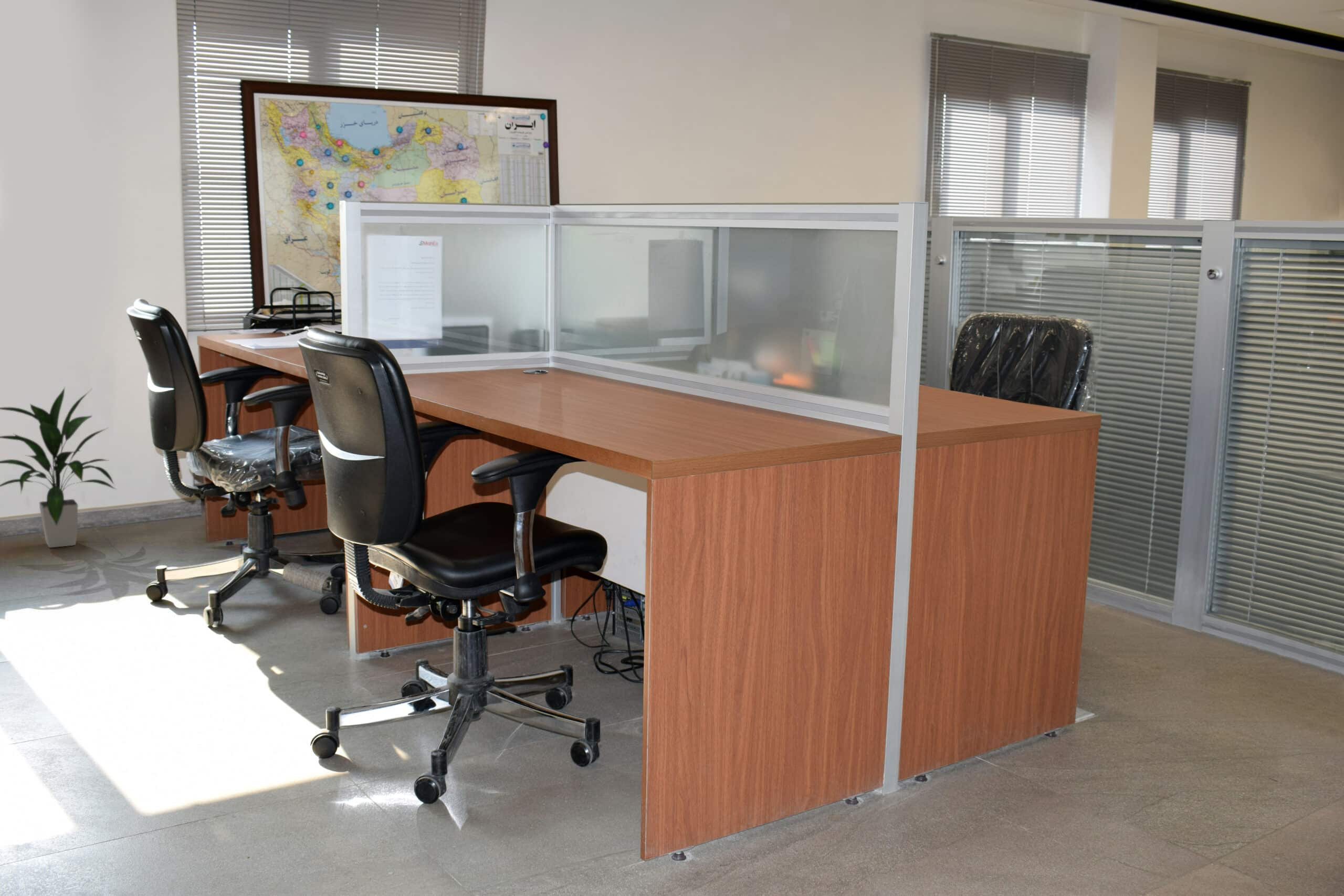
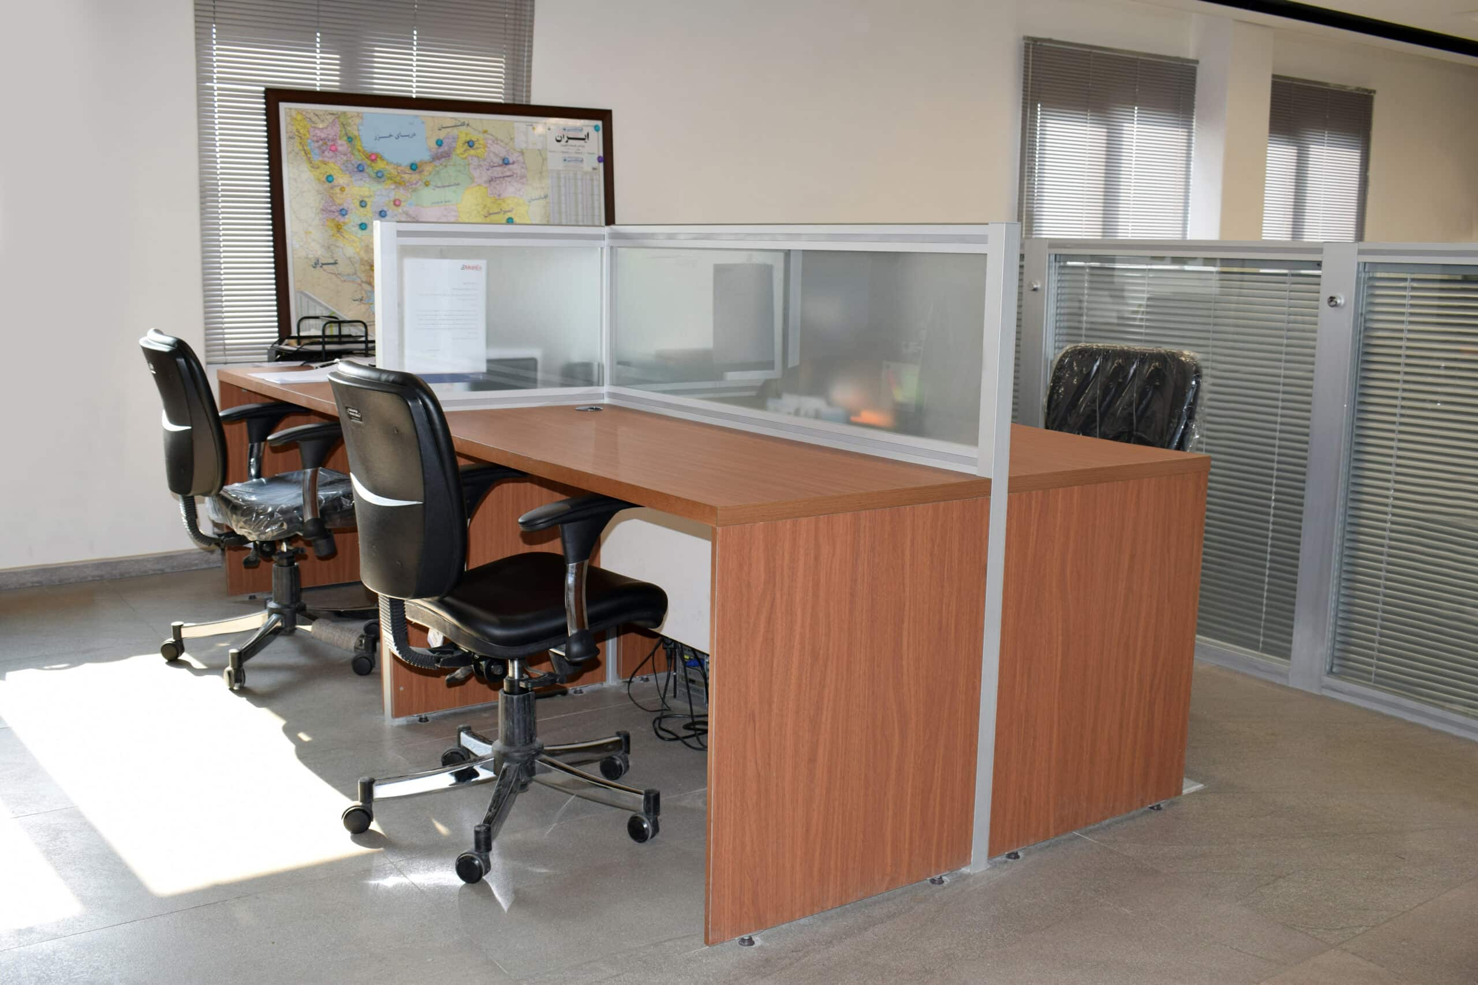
- indoor plant [0,386,117,548]
